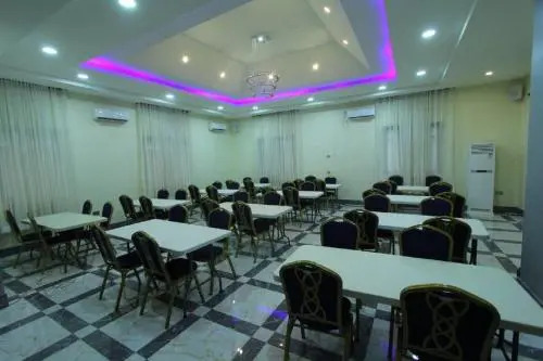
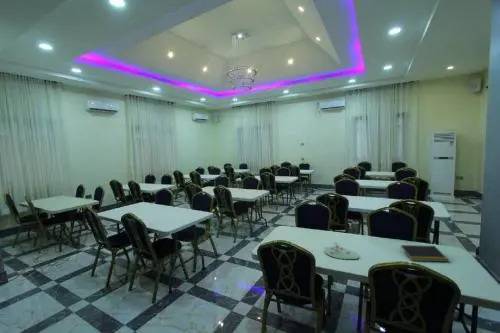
+ flower arrangement [324,241,360,260]
+ notepad [399,244,450,263]
